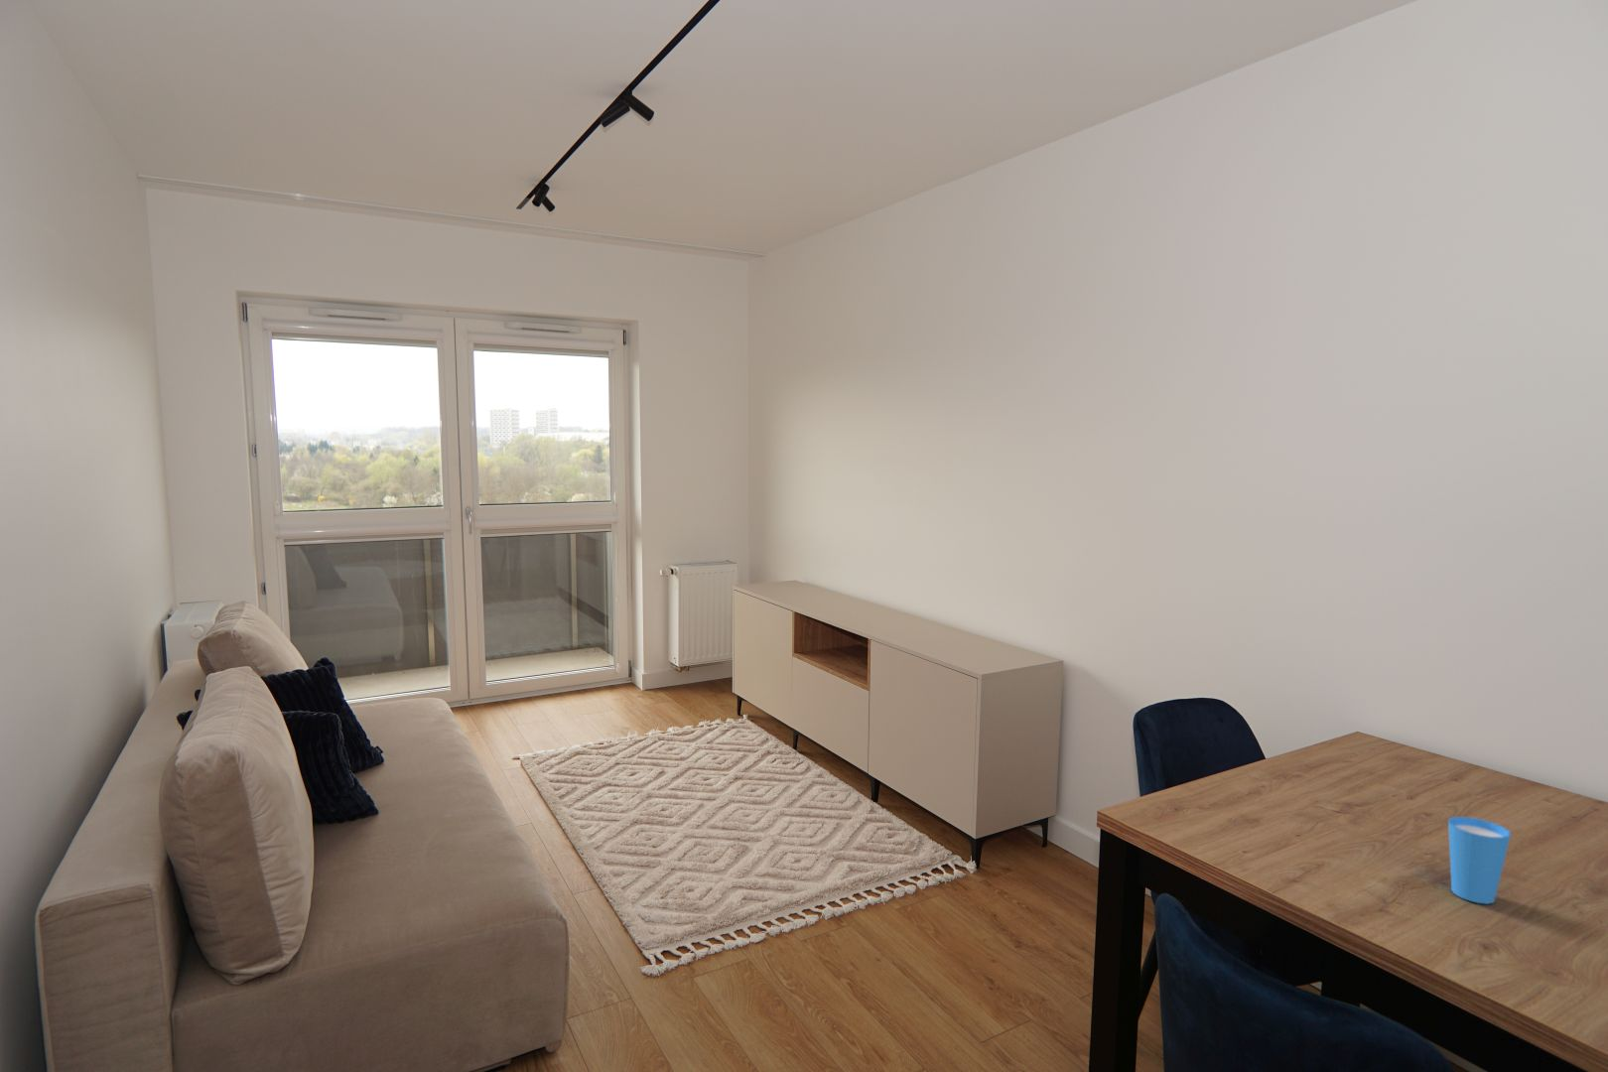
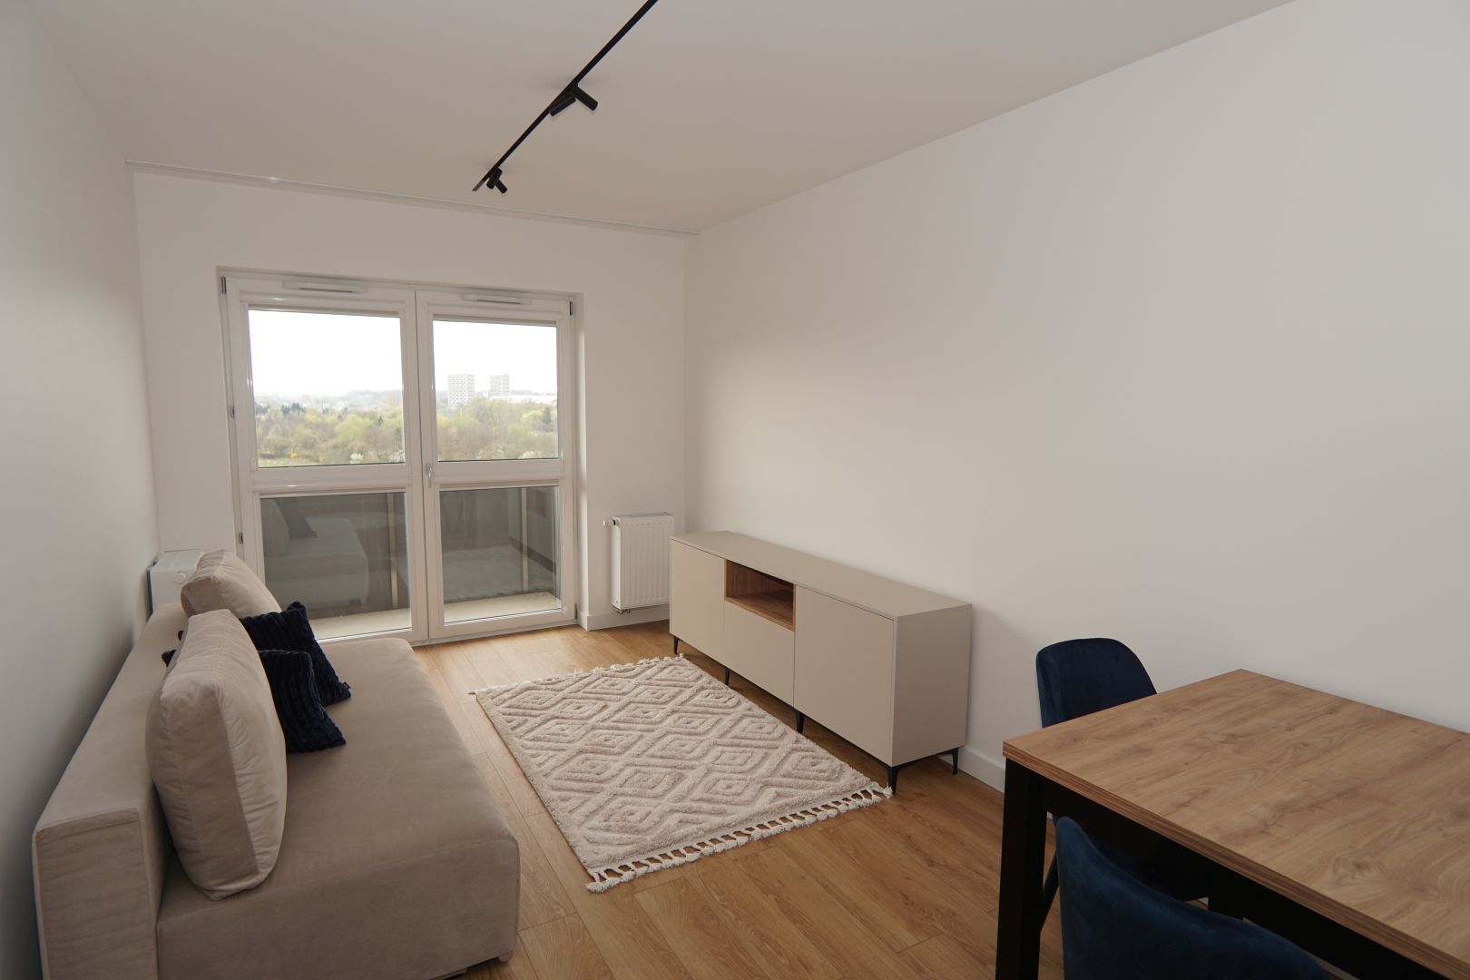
- cup [1448,816,1512,906]
